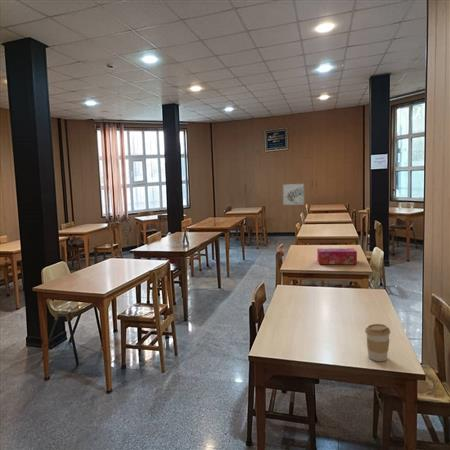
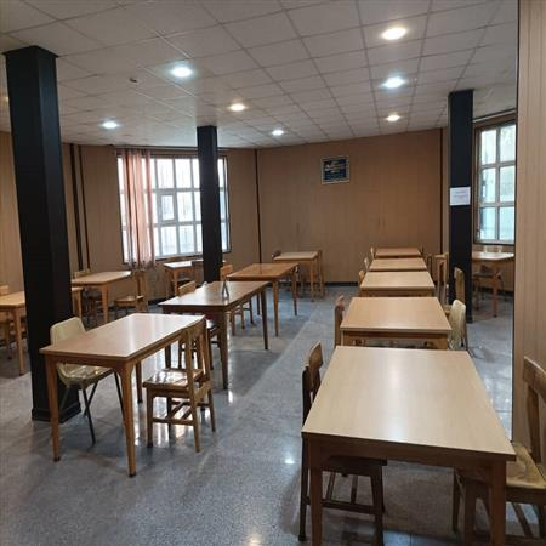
- wall art [282,183,305,206]
- coffee cup [364,323,391,362]
- tissue box [316,247,358,265]
